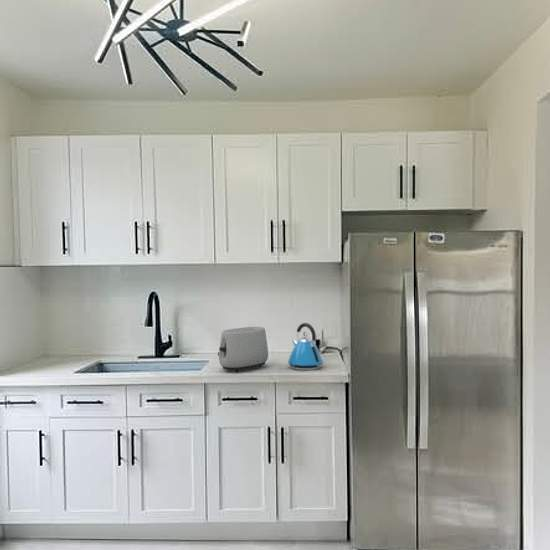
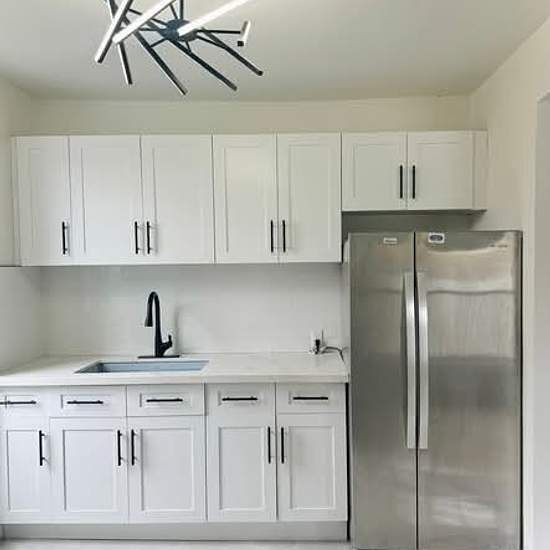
- toaster [217,326,269,373]
- kettle [287,322,324,371]
